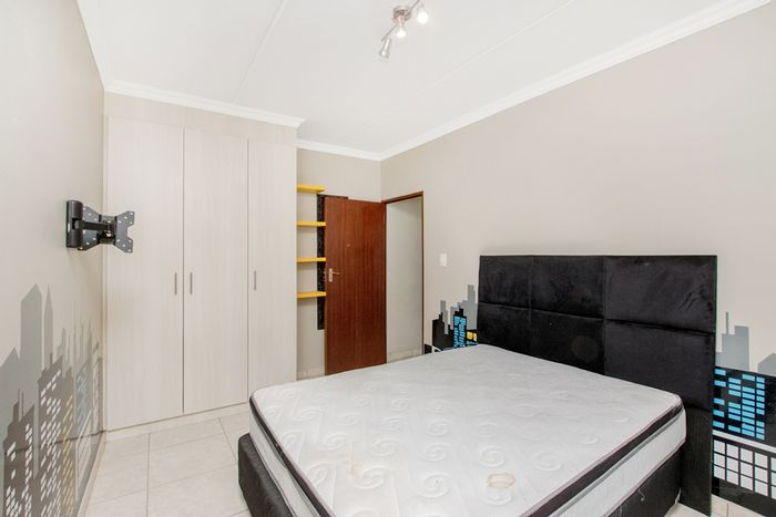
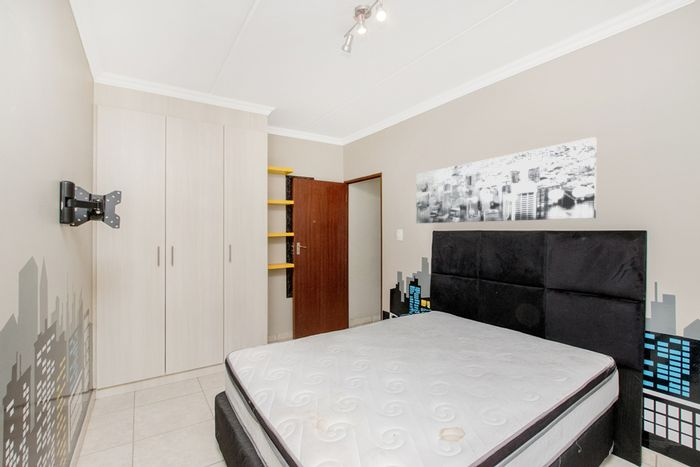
+ wall art [415,136,597,224]
